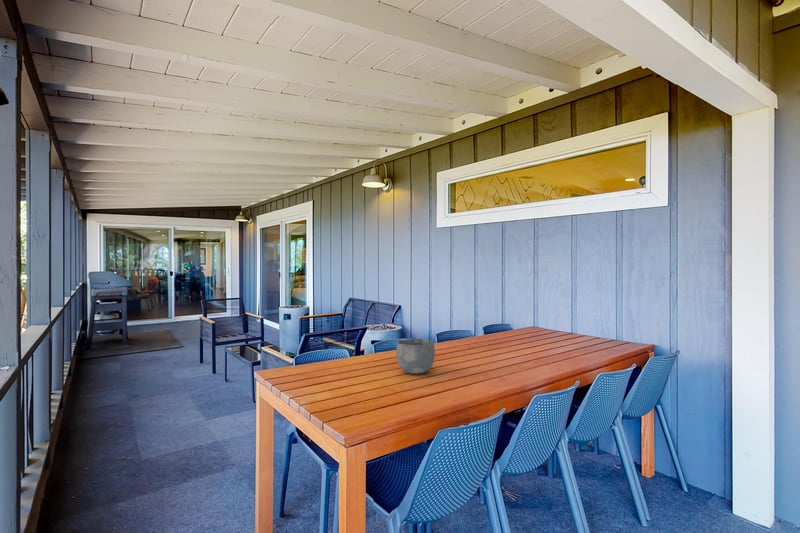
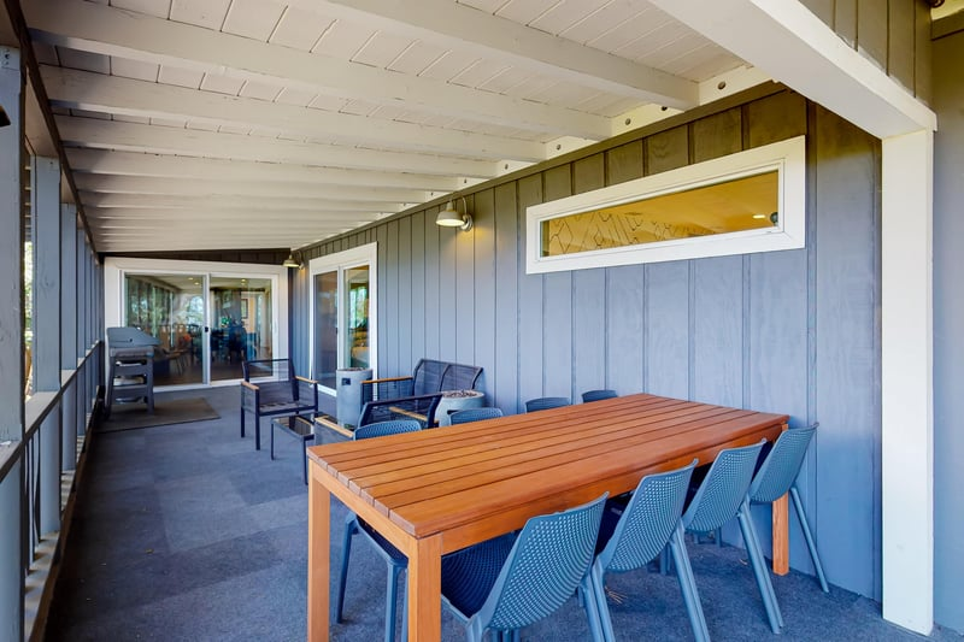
- bowl [395,338,436,375]
